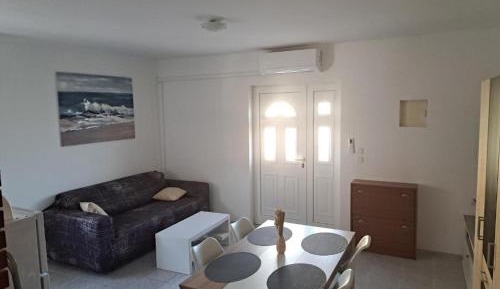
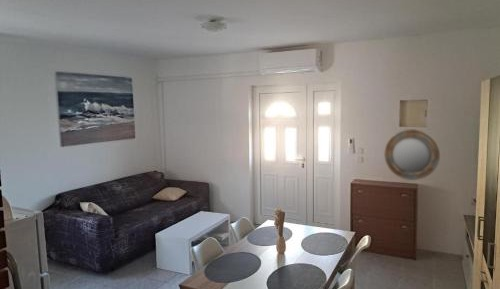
+ home mirror [383,128,441,181]
